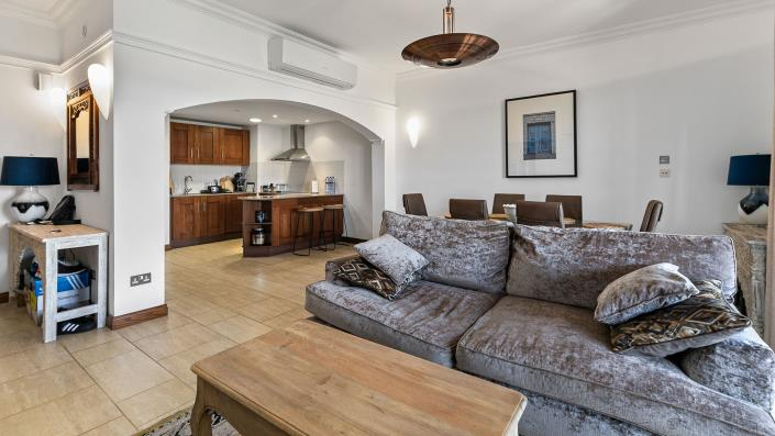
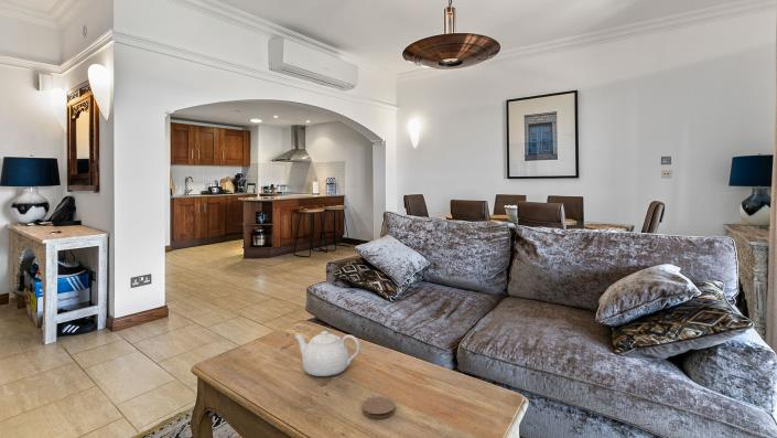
+ coaster [361,396,396,419]
+ teapot [293,330,361,377]
